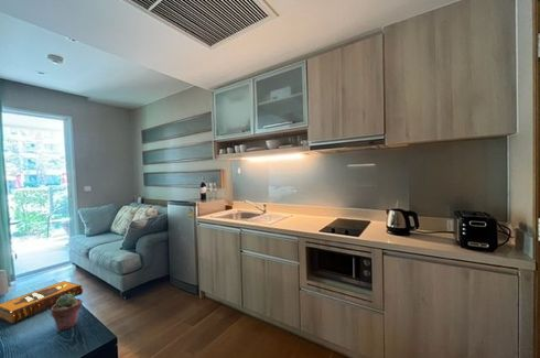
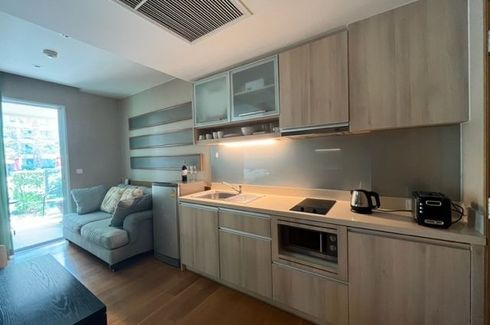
- potted succulent [50,294,84,333]
- hardback book [0,280,84,325]
